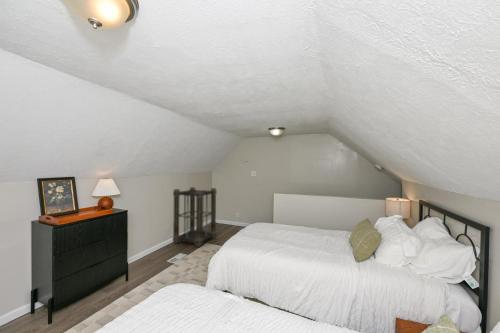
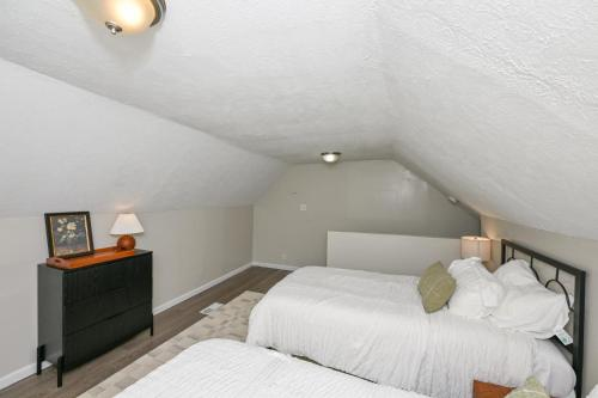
- shelving unit [172,186,218,248]
